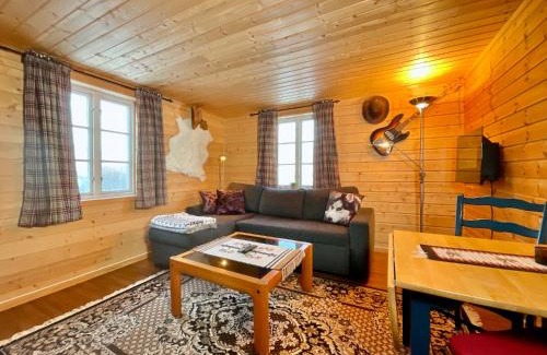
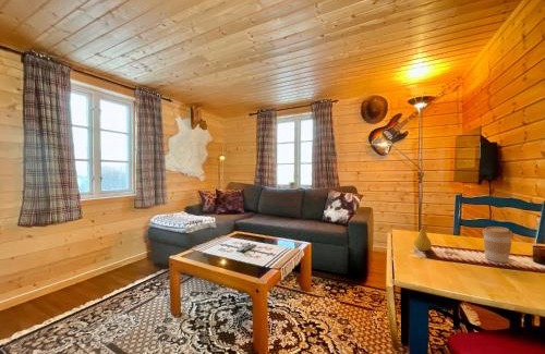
+ fruit [413,224,433,252]
+ coffee cup [481,225,514,264]
